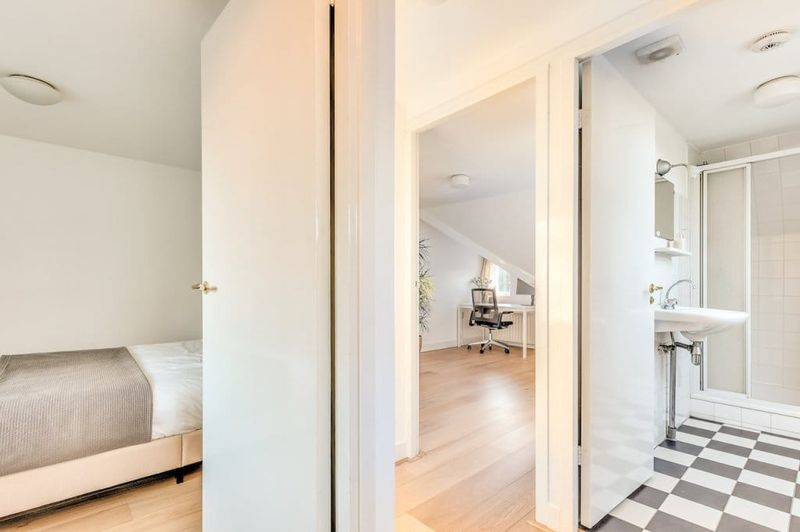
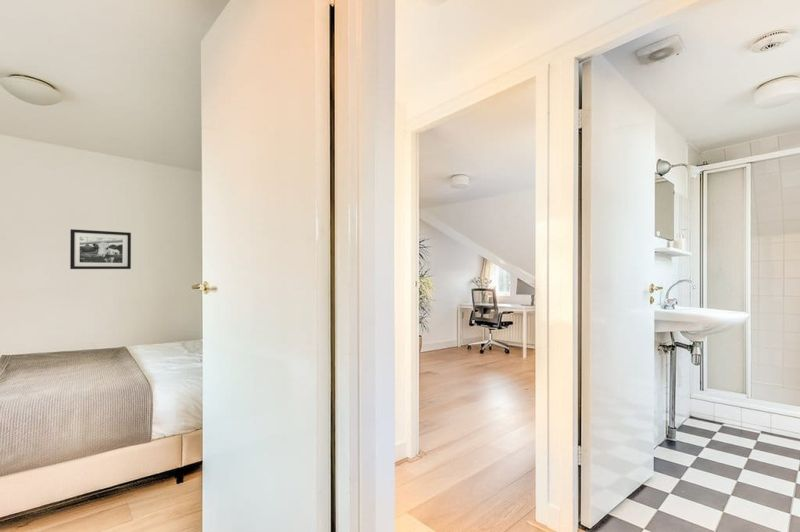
+ picture frame [69,228,132,270]
